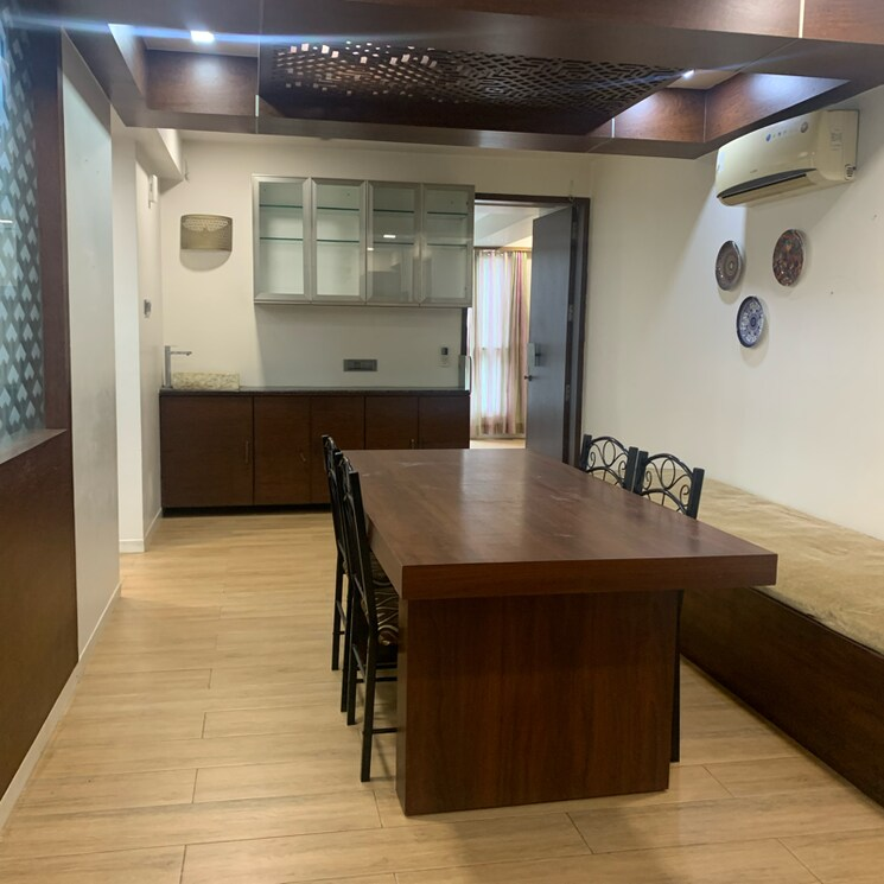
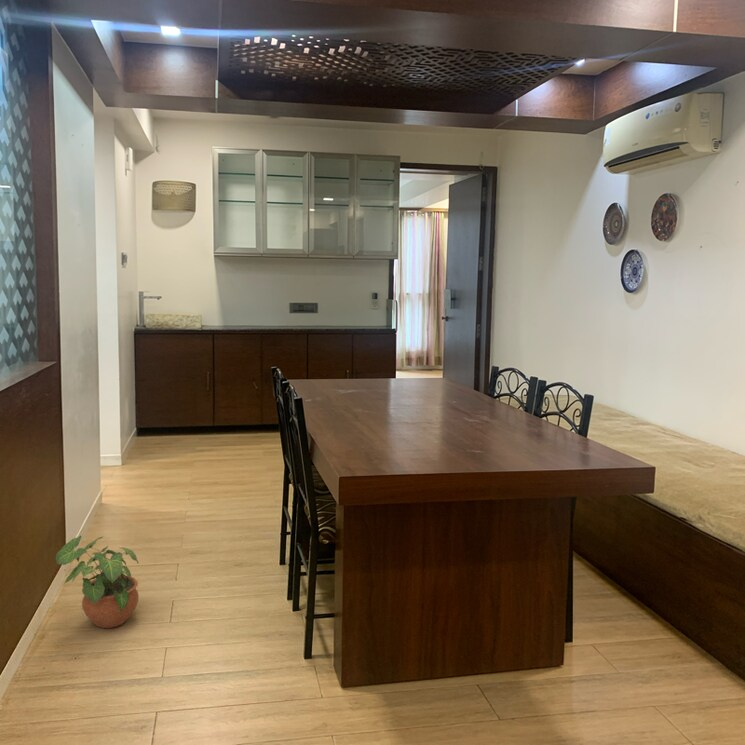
+ potted plant [55,535,140,629]
